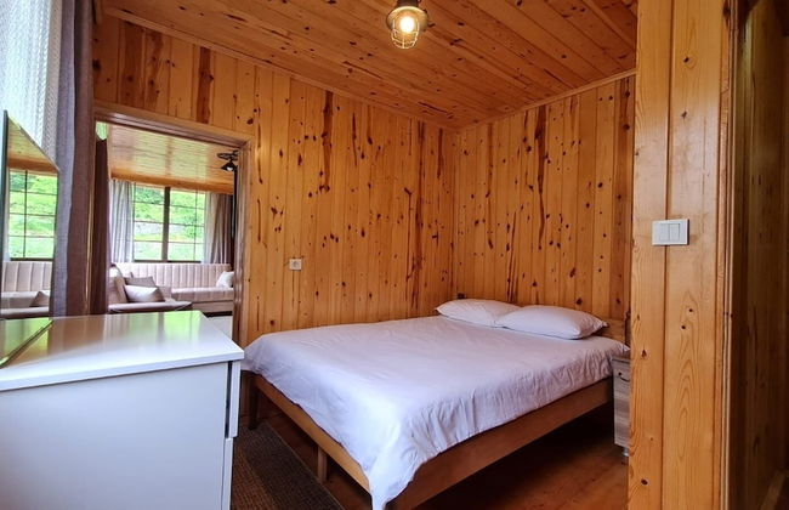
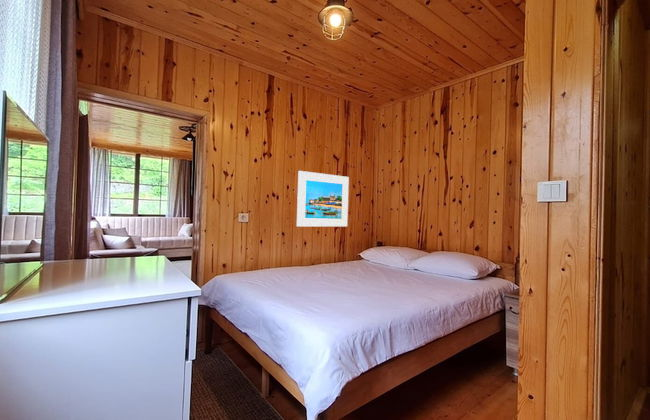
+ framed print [296,170,350,228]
